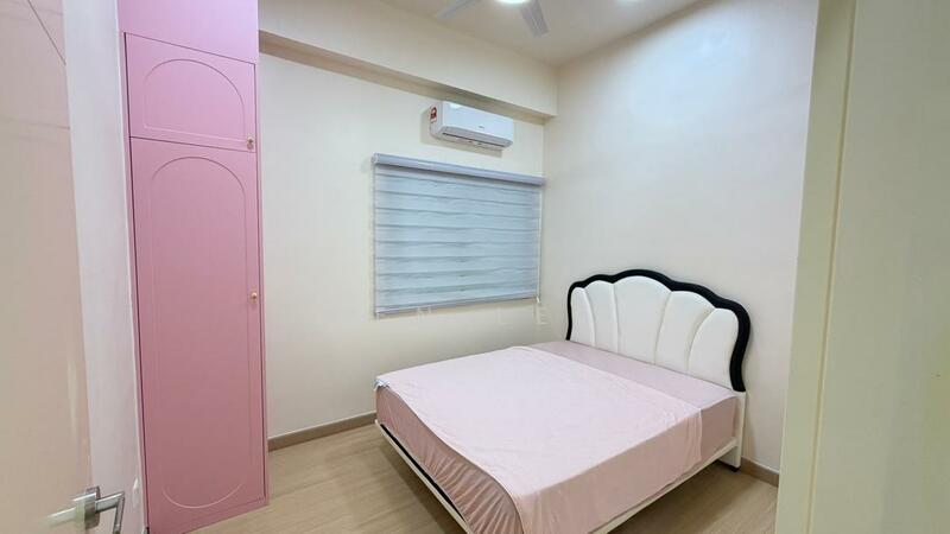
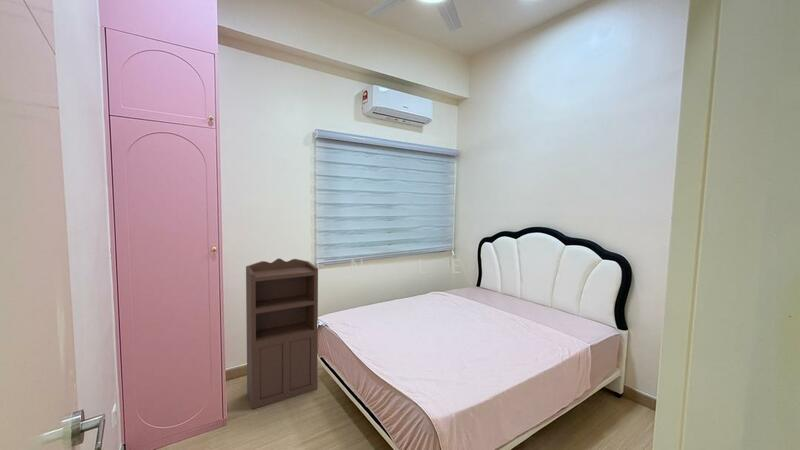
+ storage cabinet [245,257,319,410]
